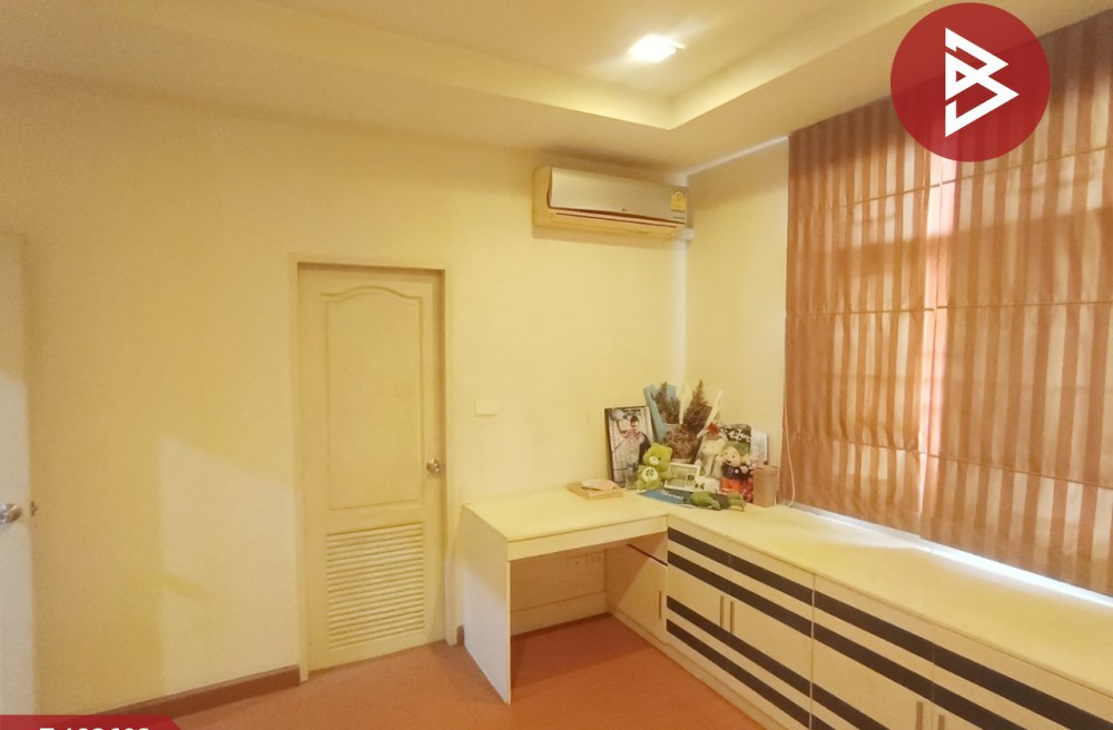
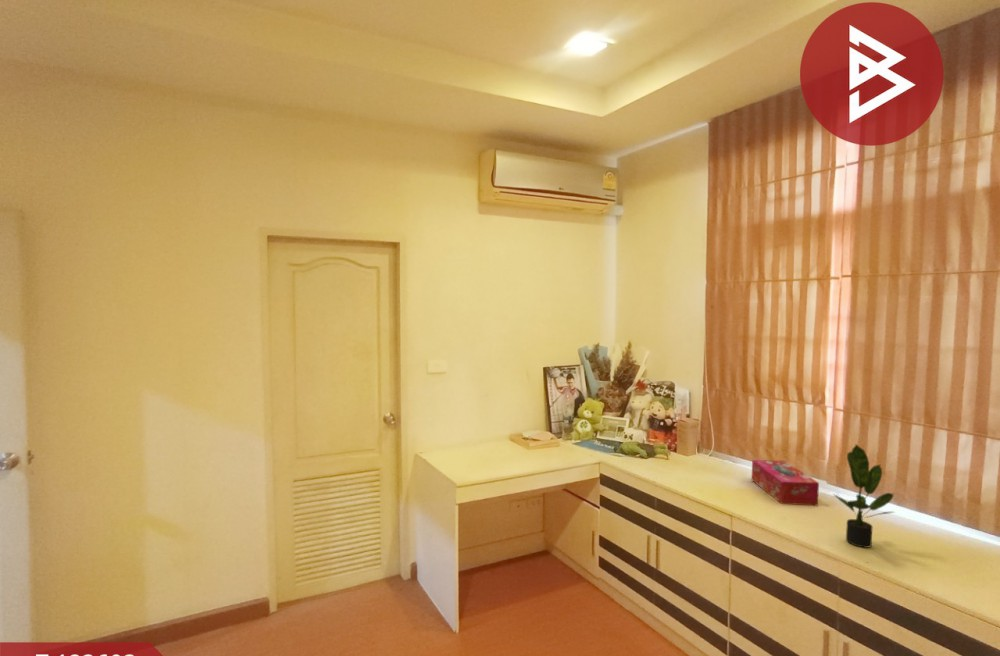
+ potted plant [832,443,895,549]
+ tissue box [751,459,820,506]
